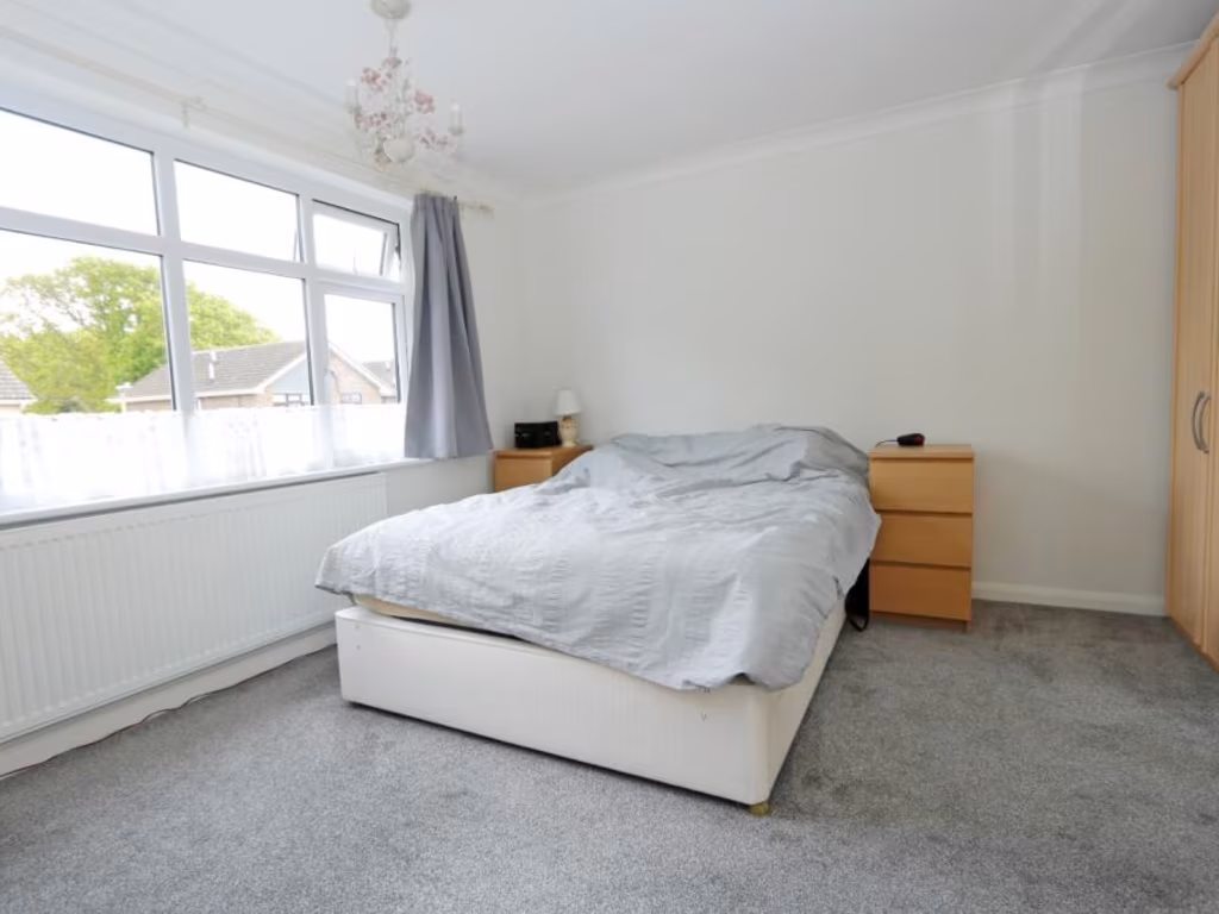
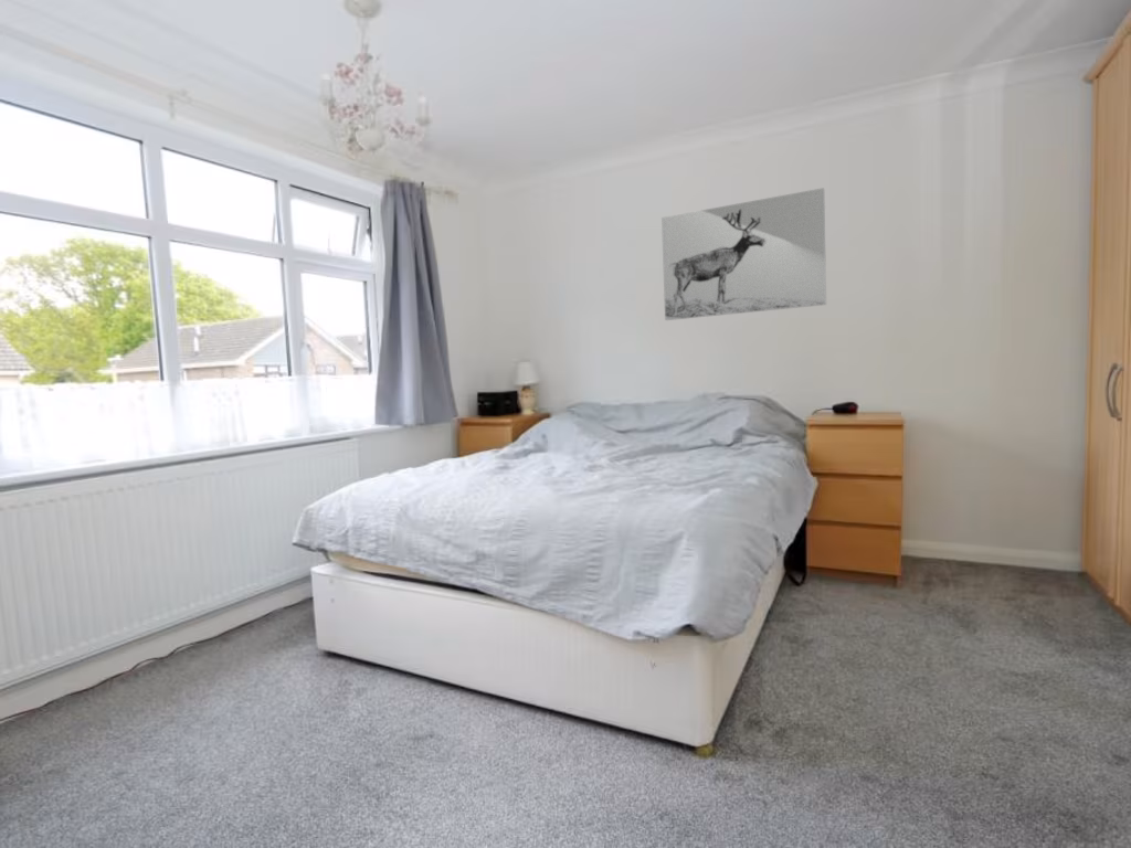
+ wall art [660,187,827,321]
